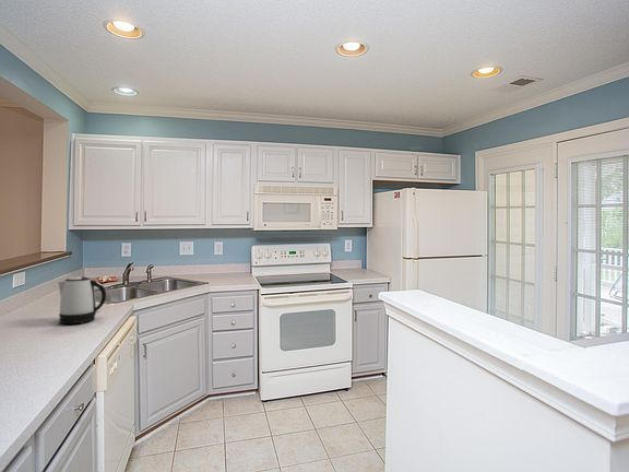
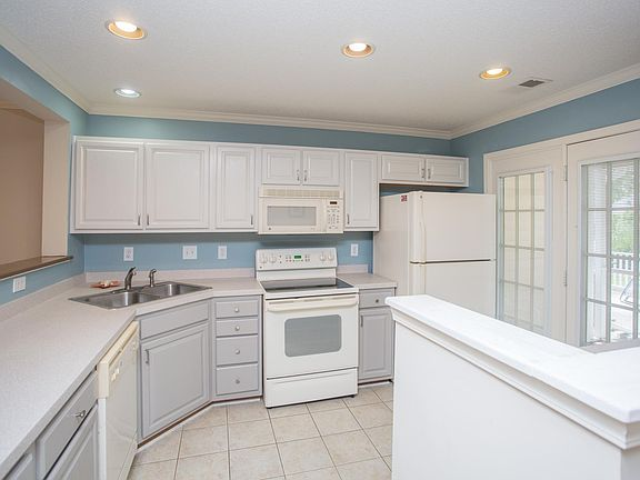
- kettle [57,275,107,324]
